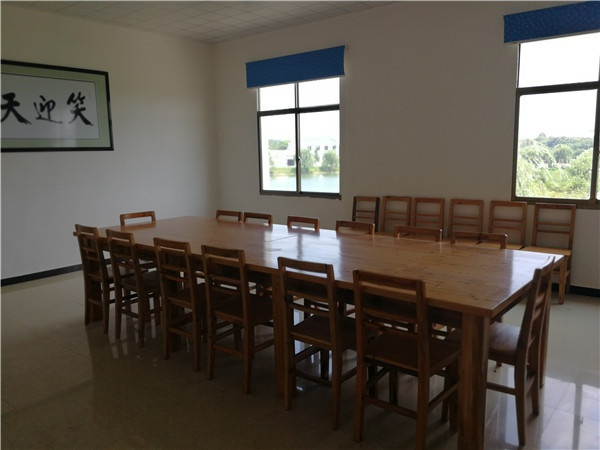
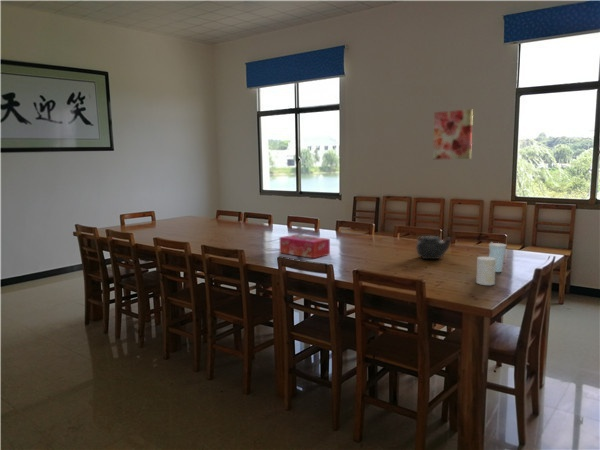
+ cup [475,256,496,286]
+ wall art [432,108,474,160]
+ cup [488,241,508,273]
+ tissue box [279,234,331,259]
+ teapot [415,235,454,260]
